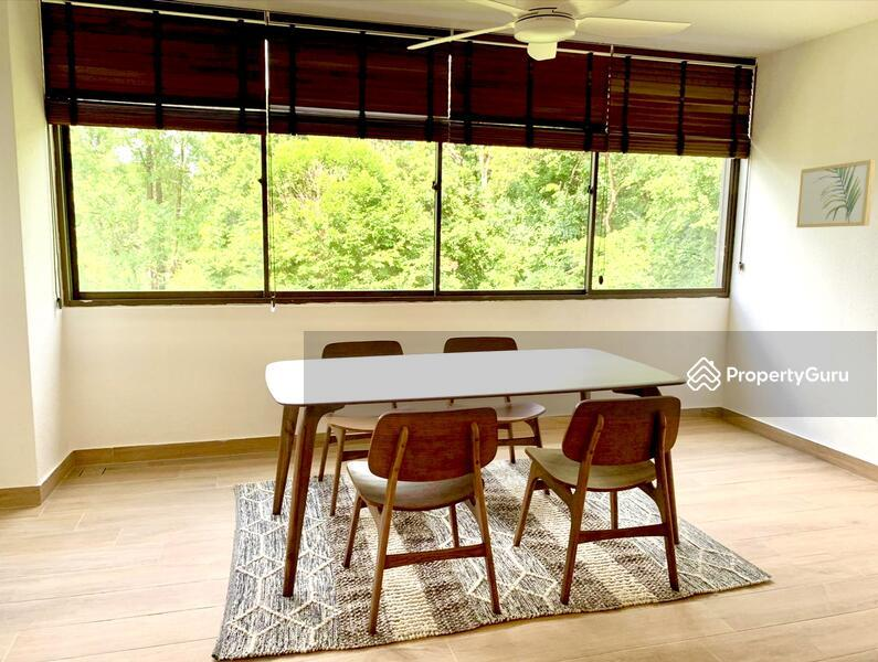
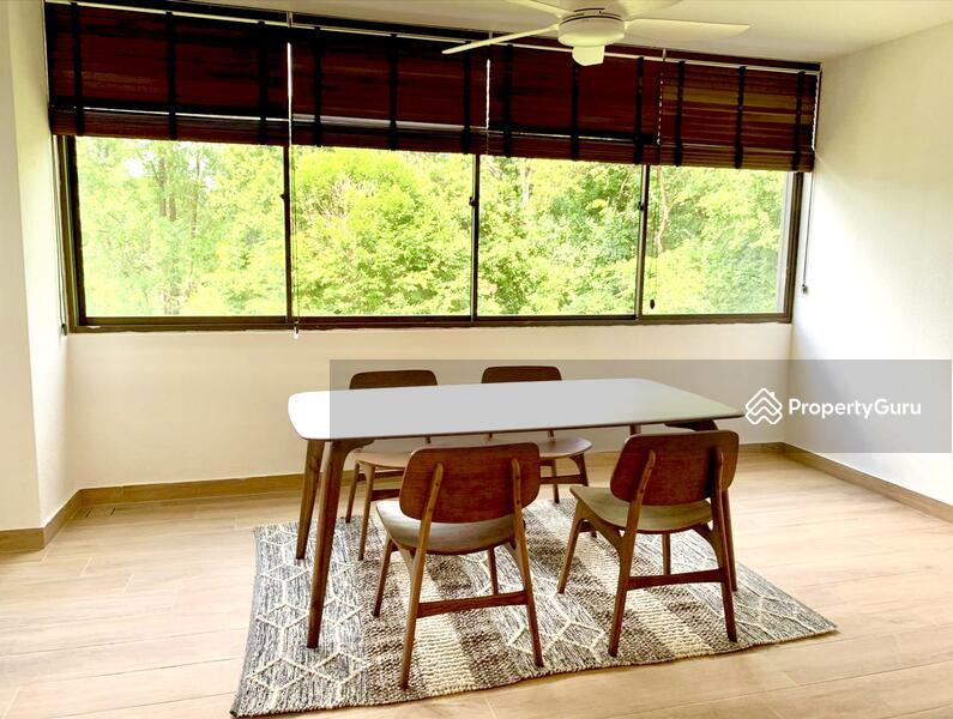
- wall art [795,159,877,228]
